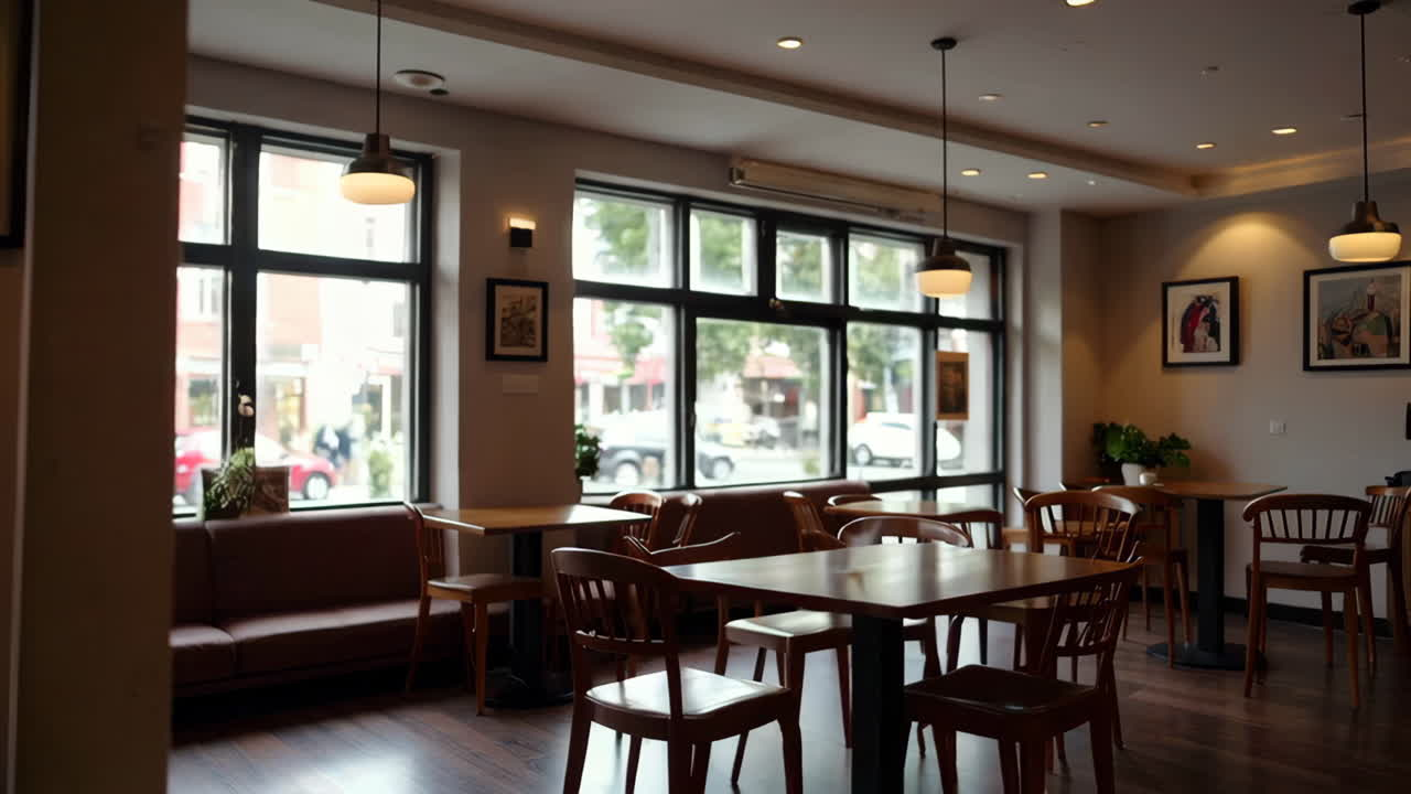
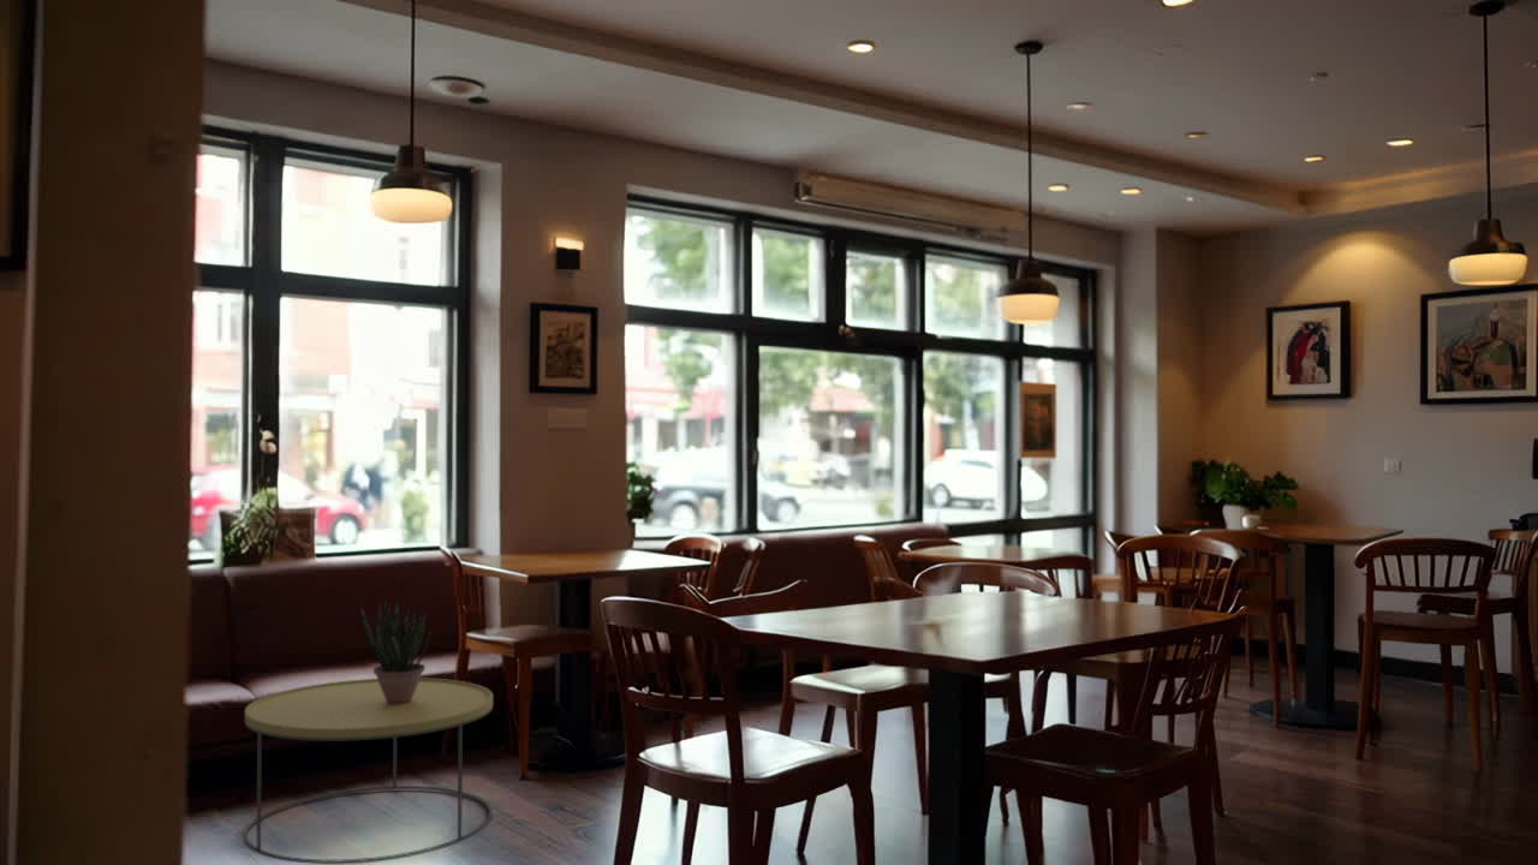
+ potted plant [360,599,431,704]
+ coffee table [243,676,494,865]
